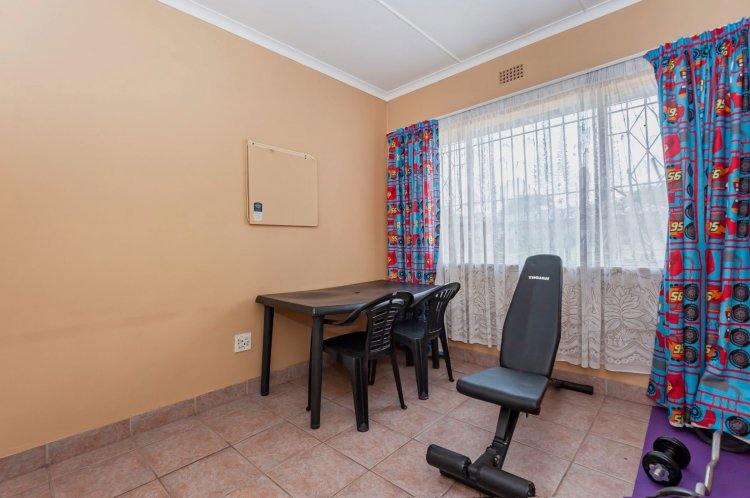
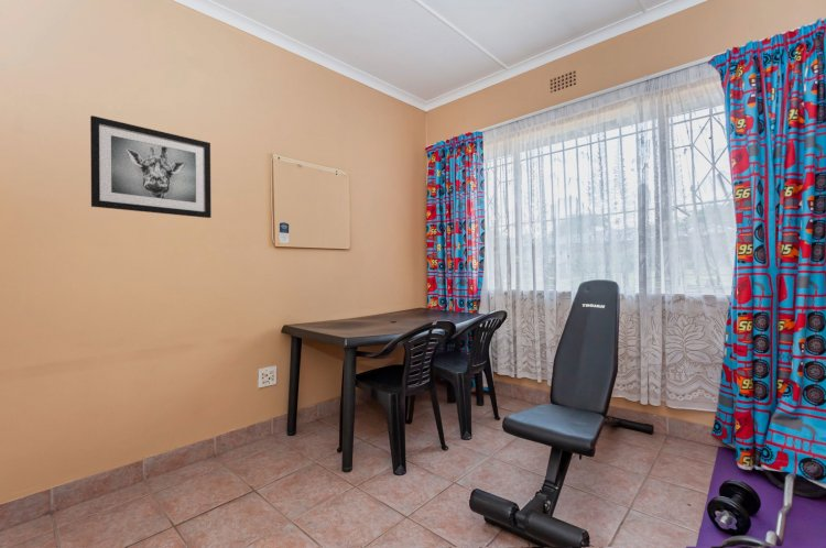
+ wall art [89,114,213,219]
